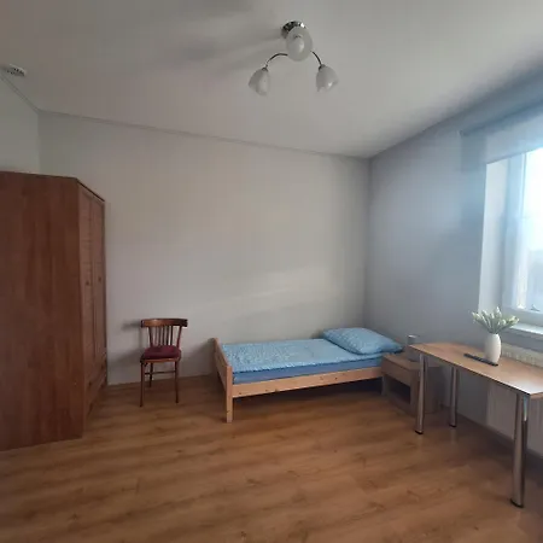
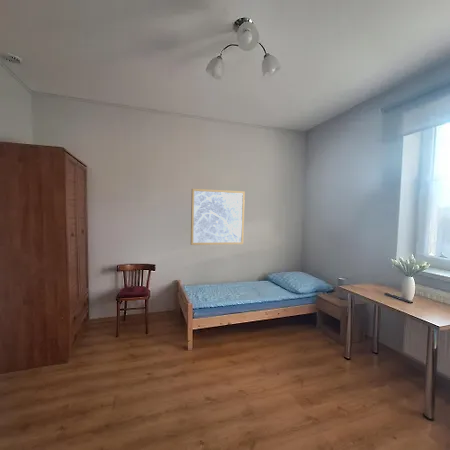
+ wall art [190,188,246,246]
